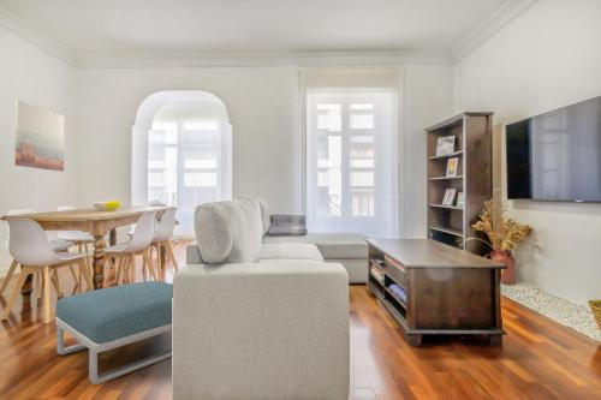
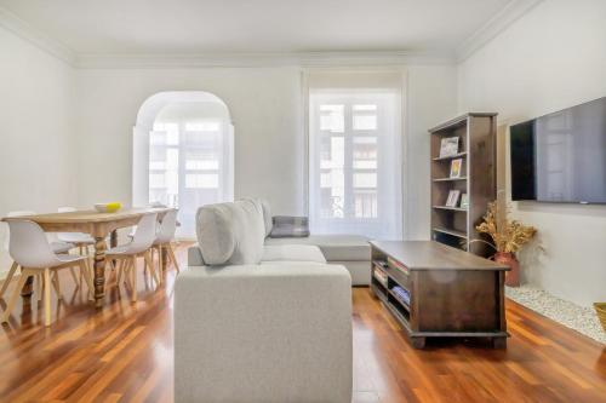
- wall art [14,98,65,172]
- footstool [54,280,174,386]
